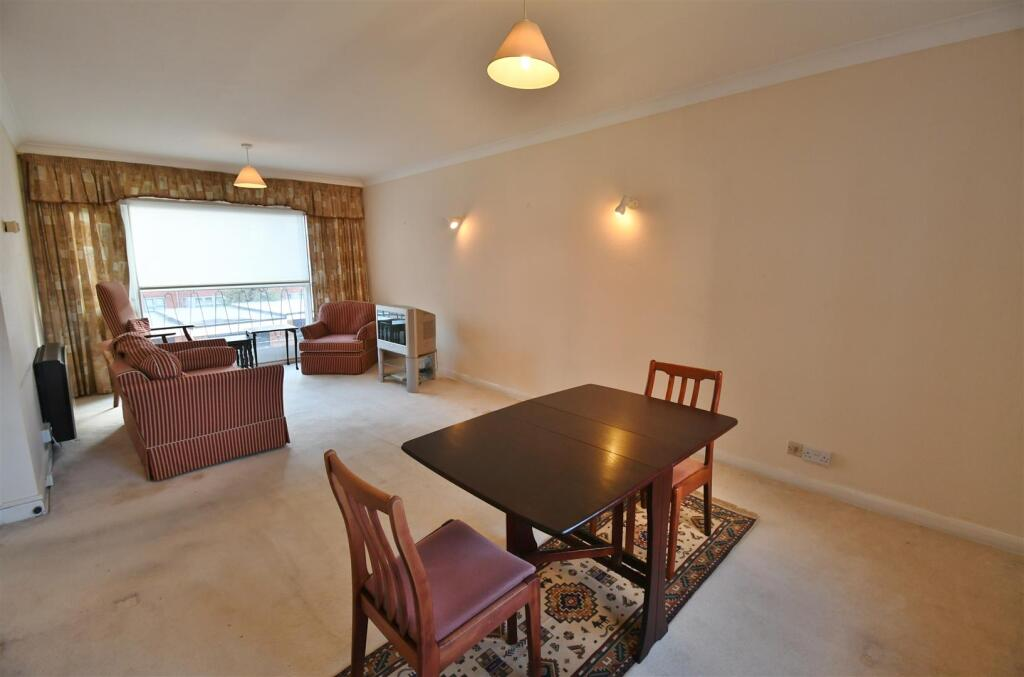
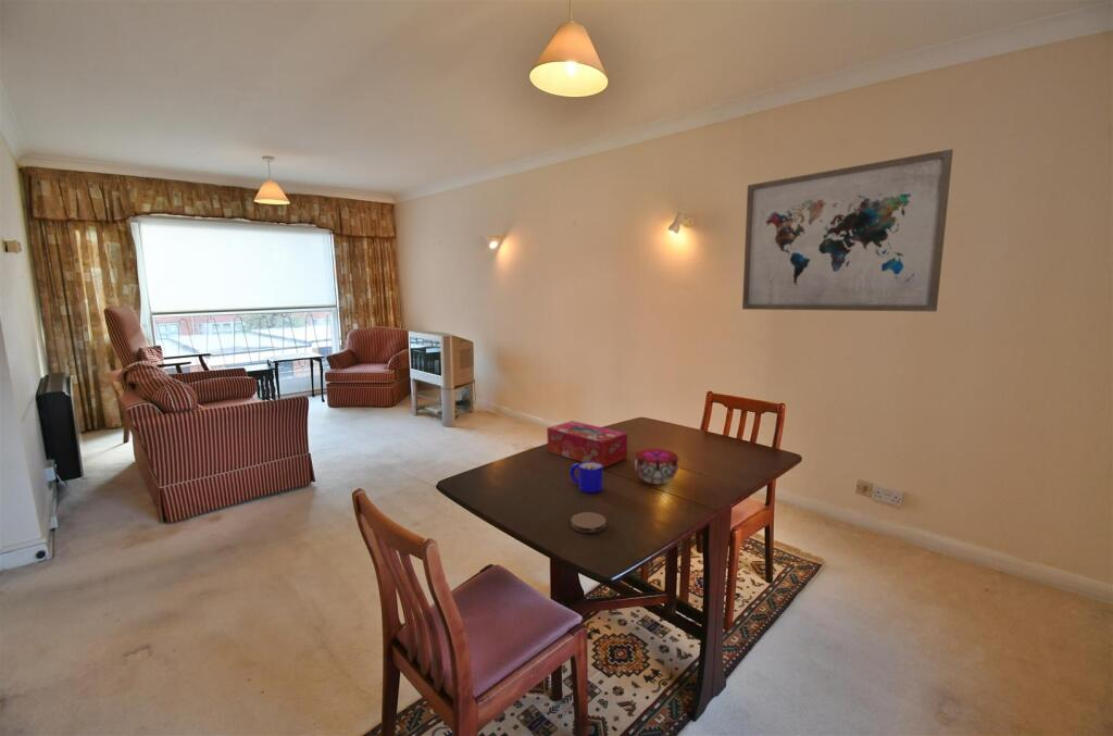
+ wall art [741,148,954,313]
+ tissue box [546,420,628,469]
+ mug [570,462,603,494]
+ decorative bowl [634,448,680,486]
+ coaster [570,511,608,534]
